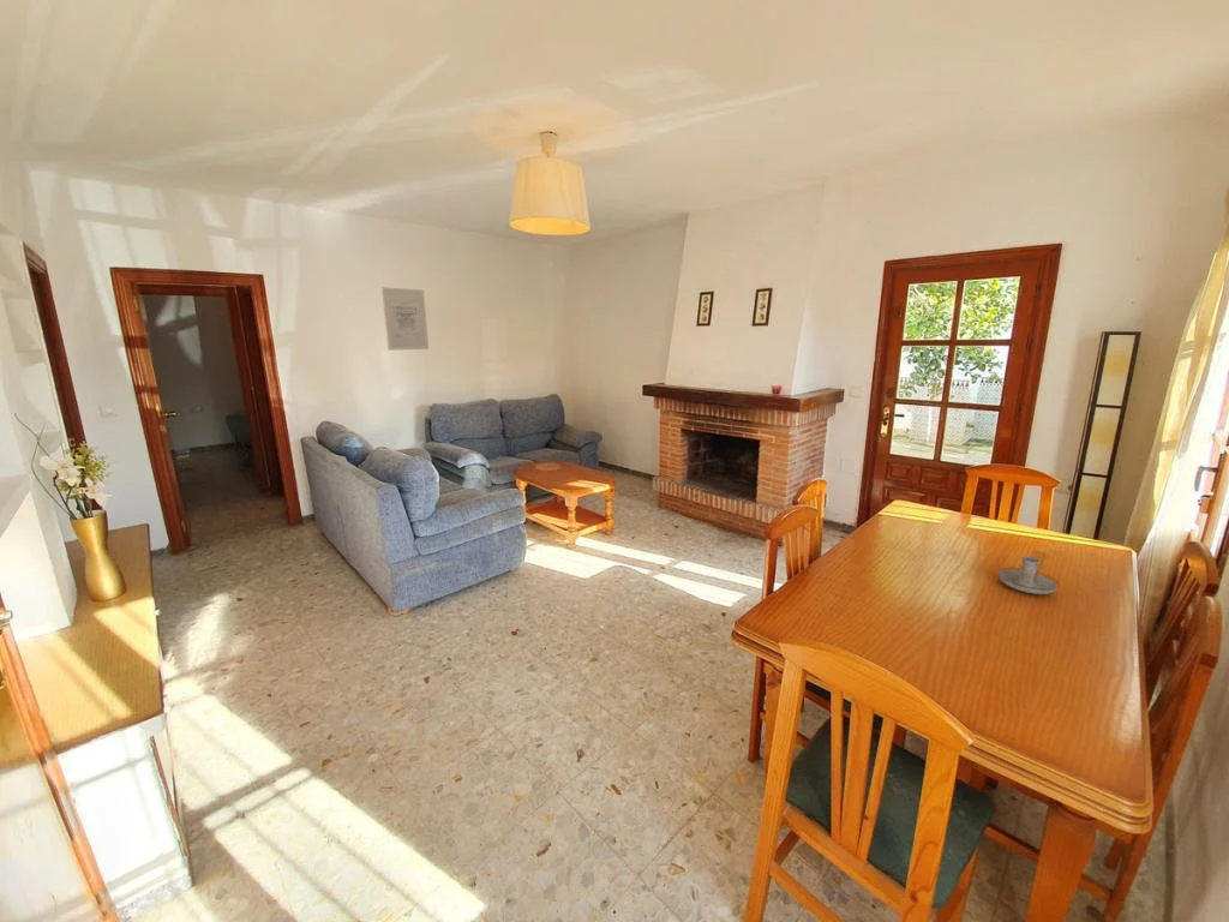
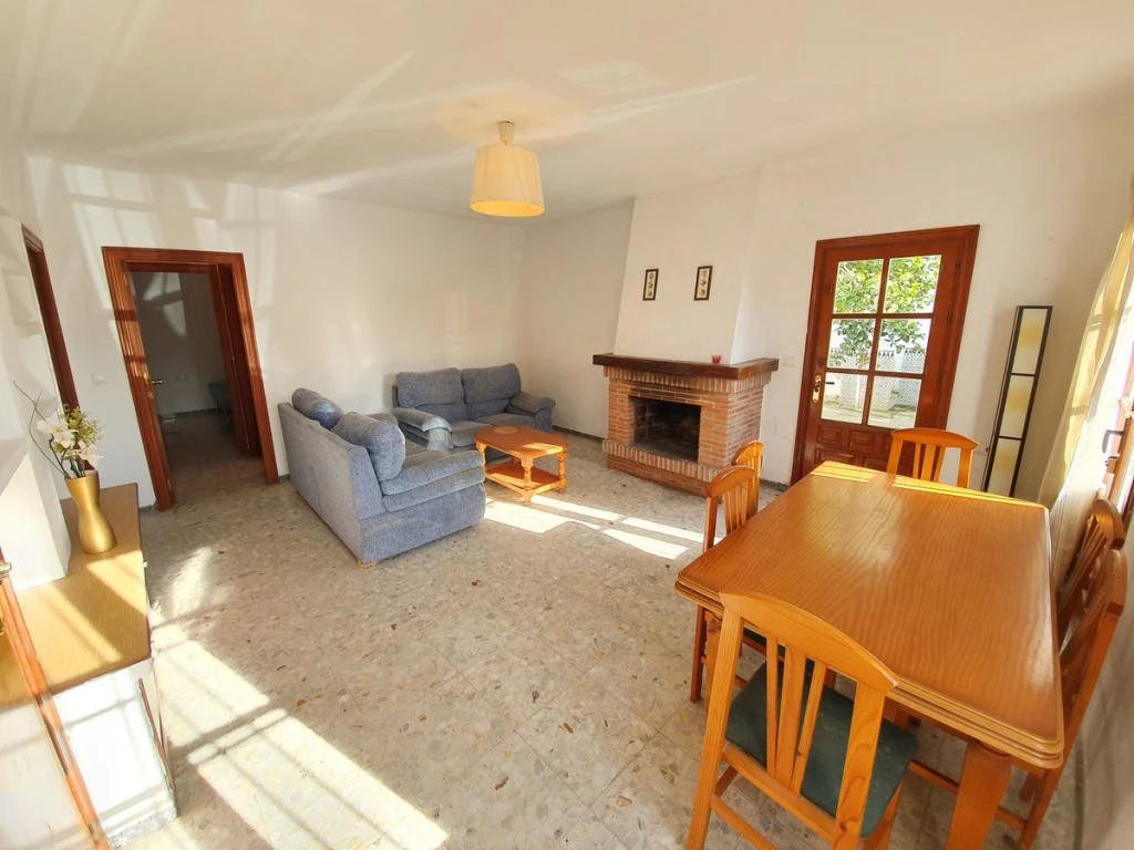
- candle holder [997,555,1059,595]
- wall art [380,286,430,352]
